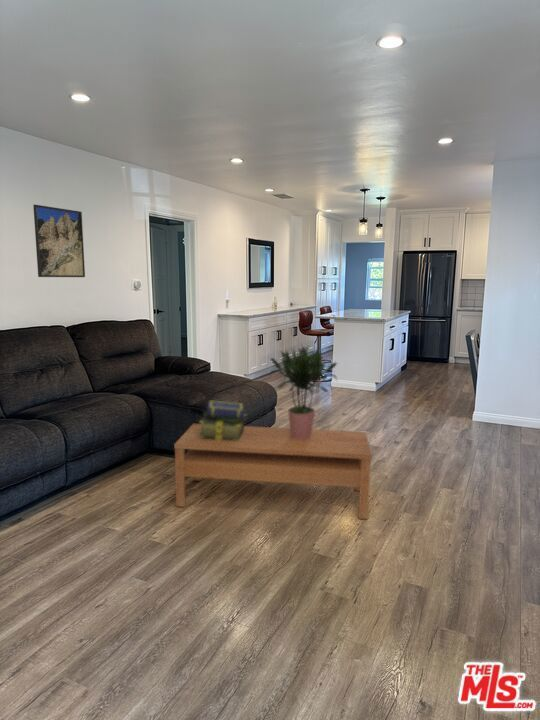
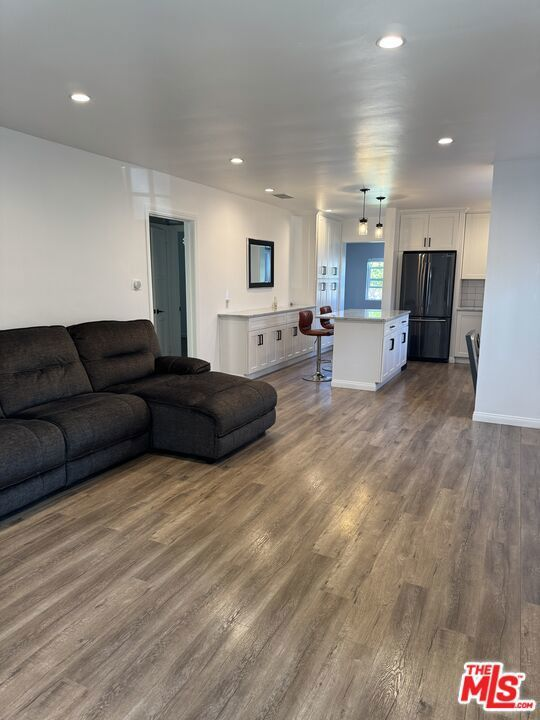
- stack of books [198,399,248,441]
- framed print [32,204,86,278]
- coffee table [173,423,373,521]
- potted plant [269,345,340,440]
